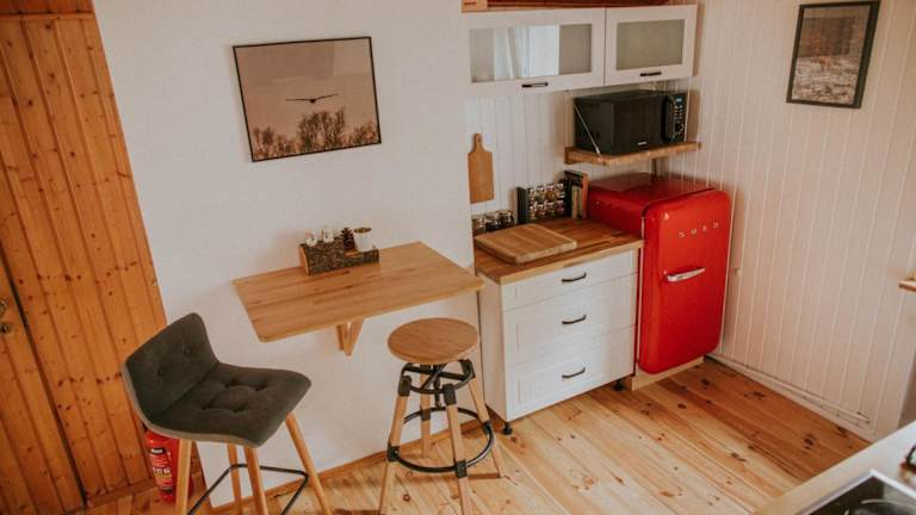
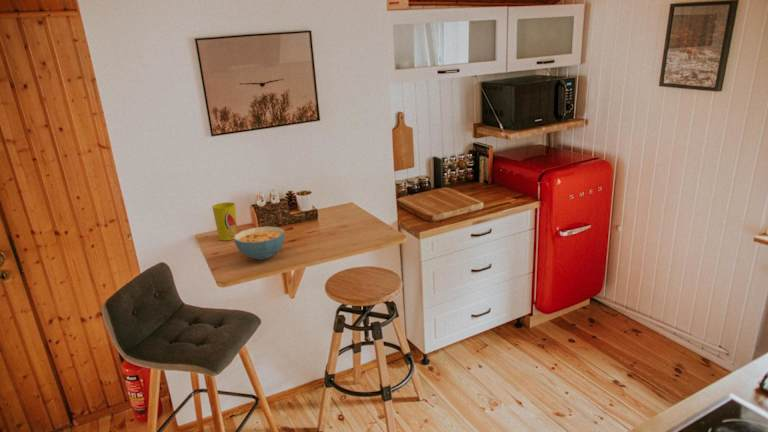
+ cup [211,201,238,241]
+ cereal bowl [233,225,285,261]
